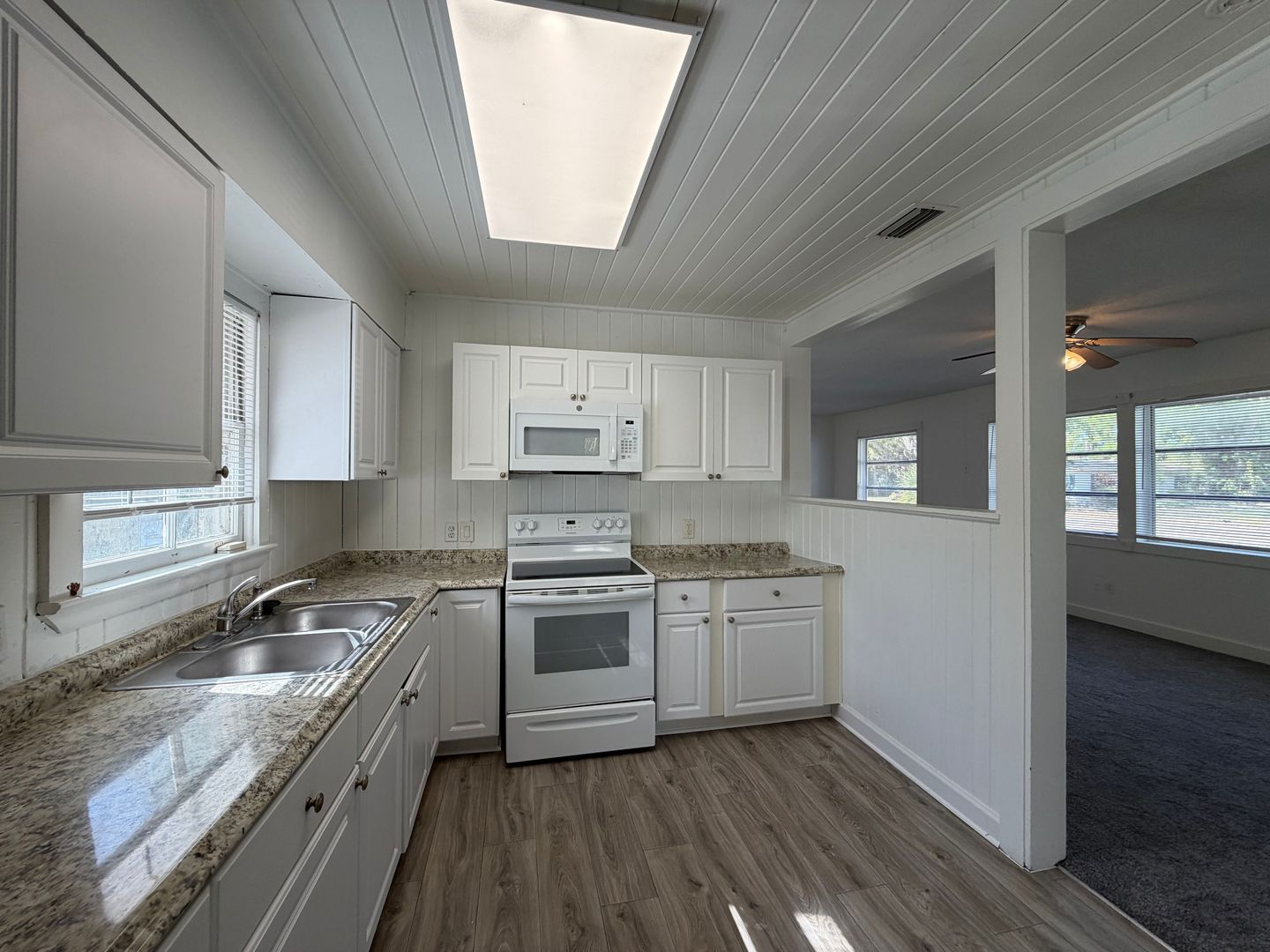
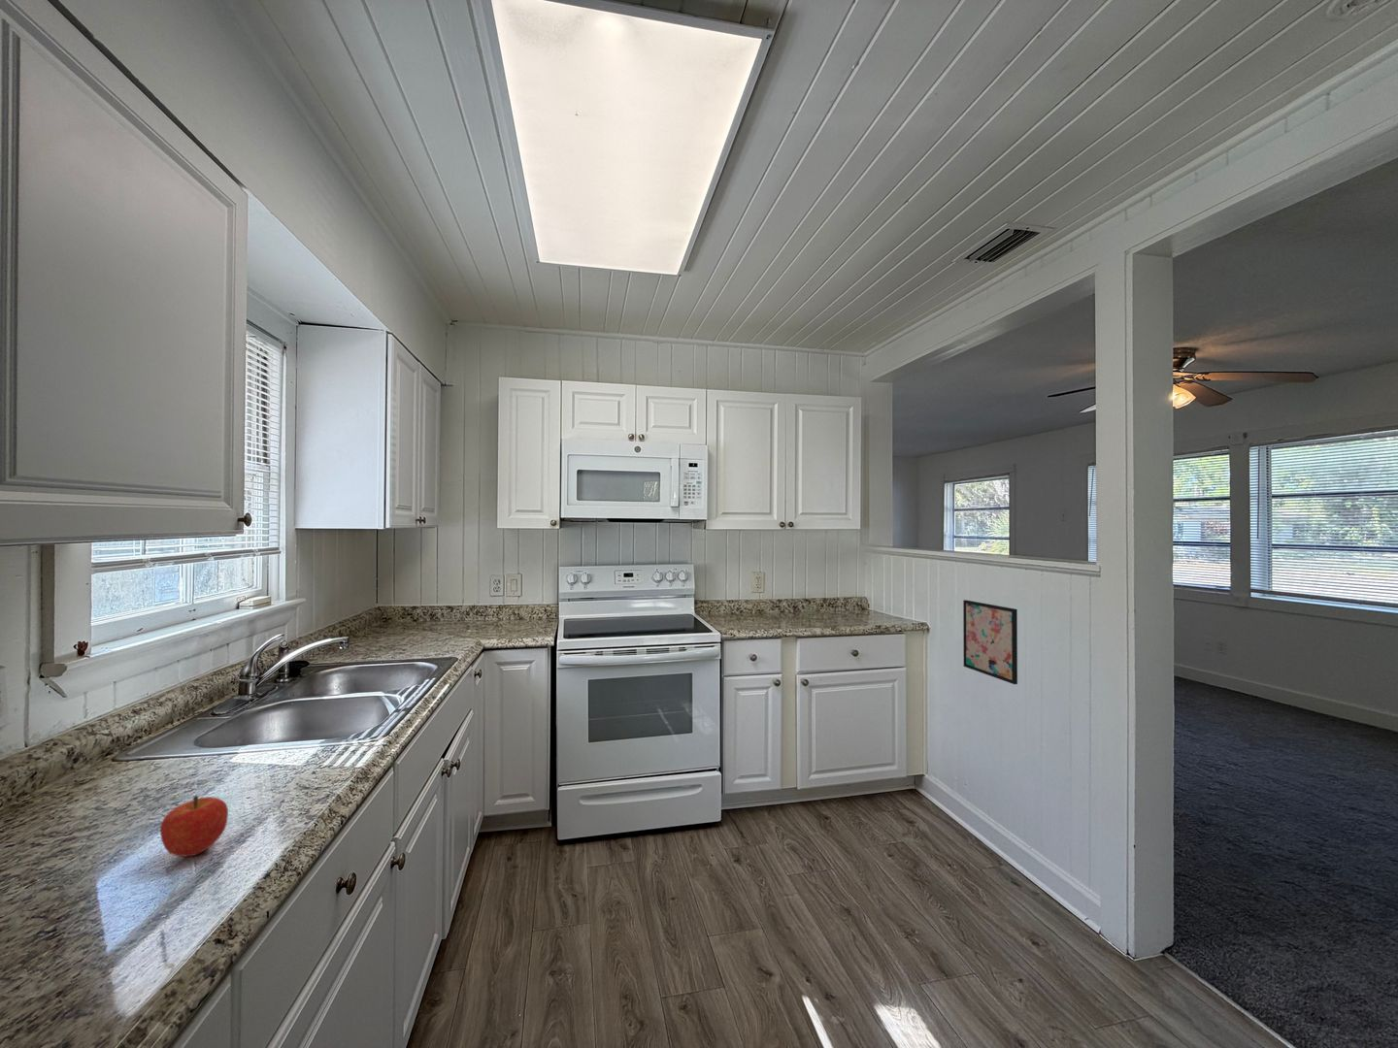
+ wall art [962,599,1018,685]
+ fruit [160,795,229,858]
